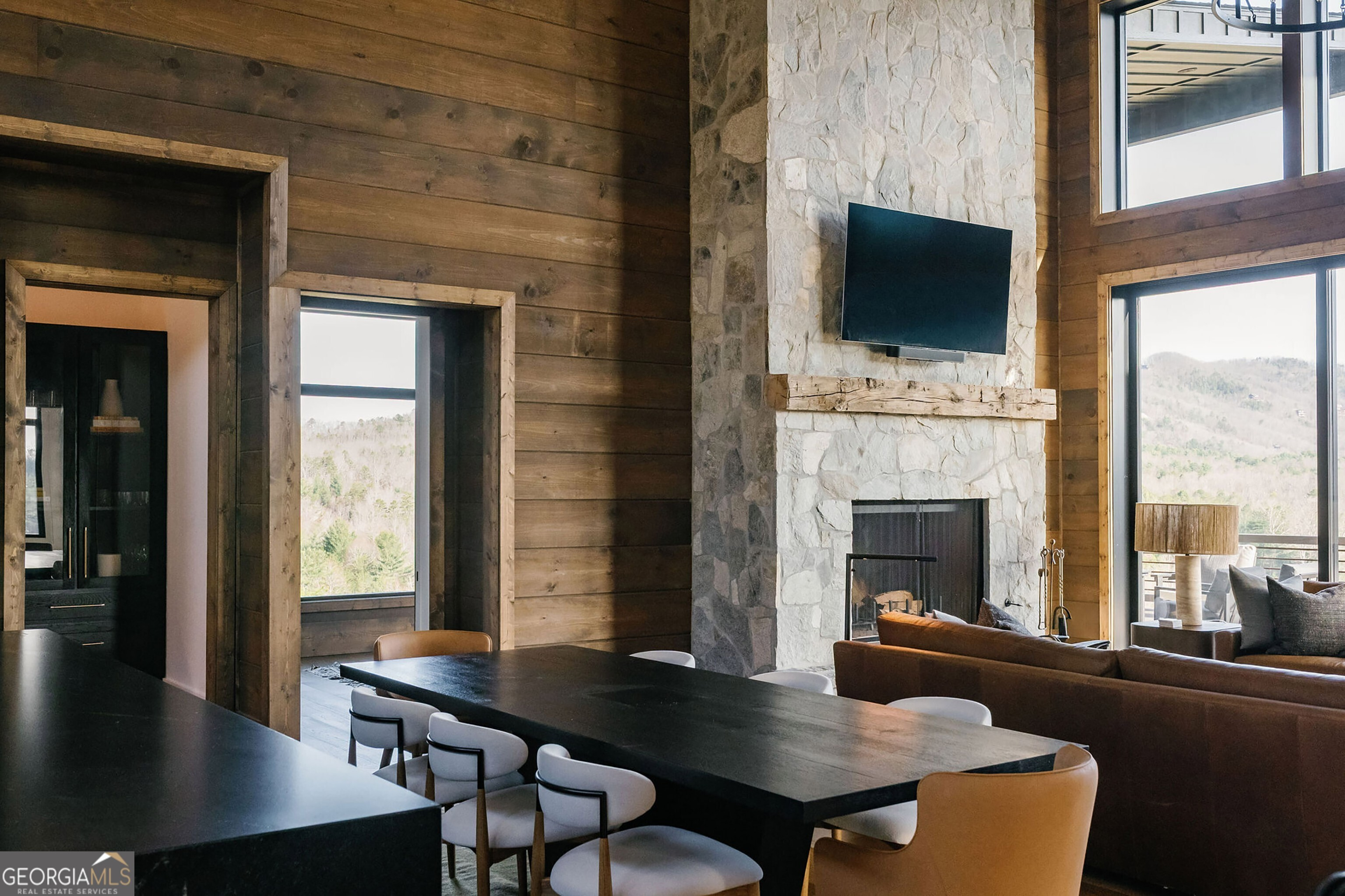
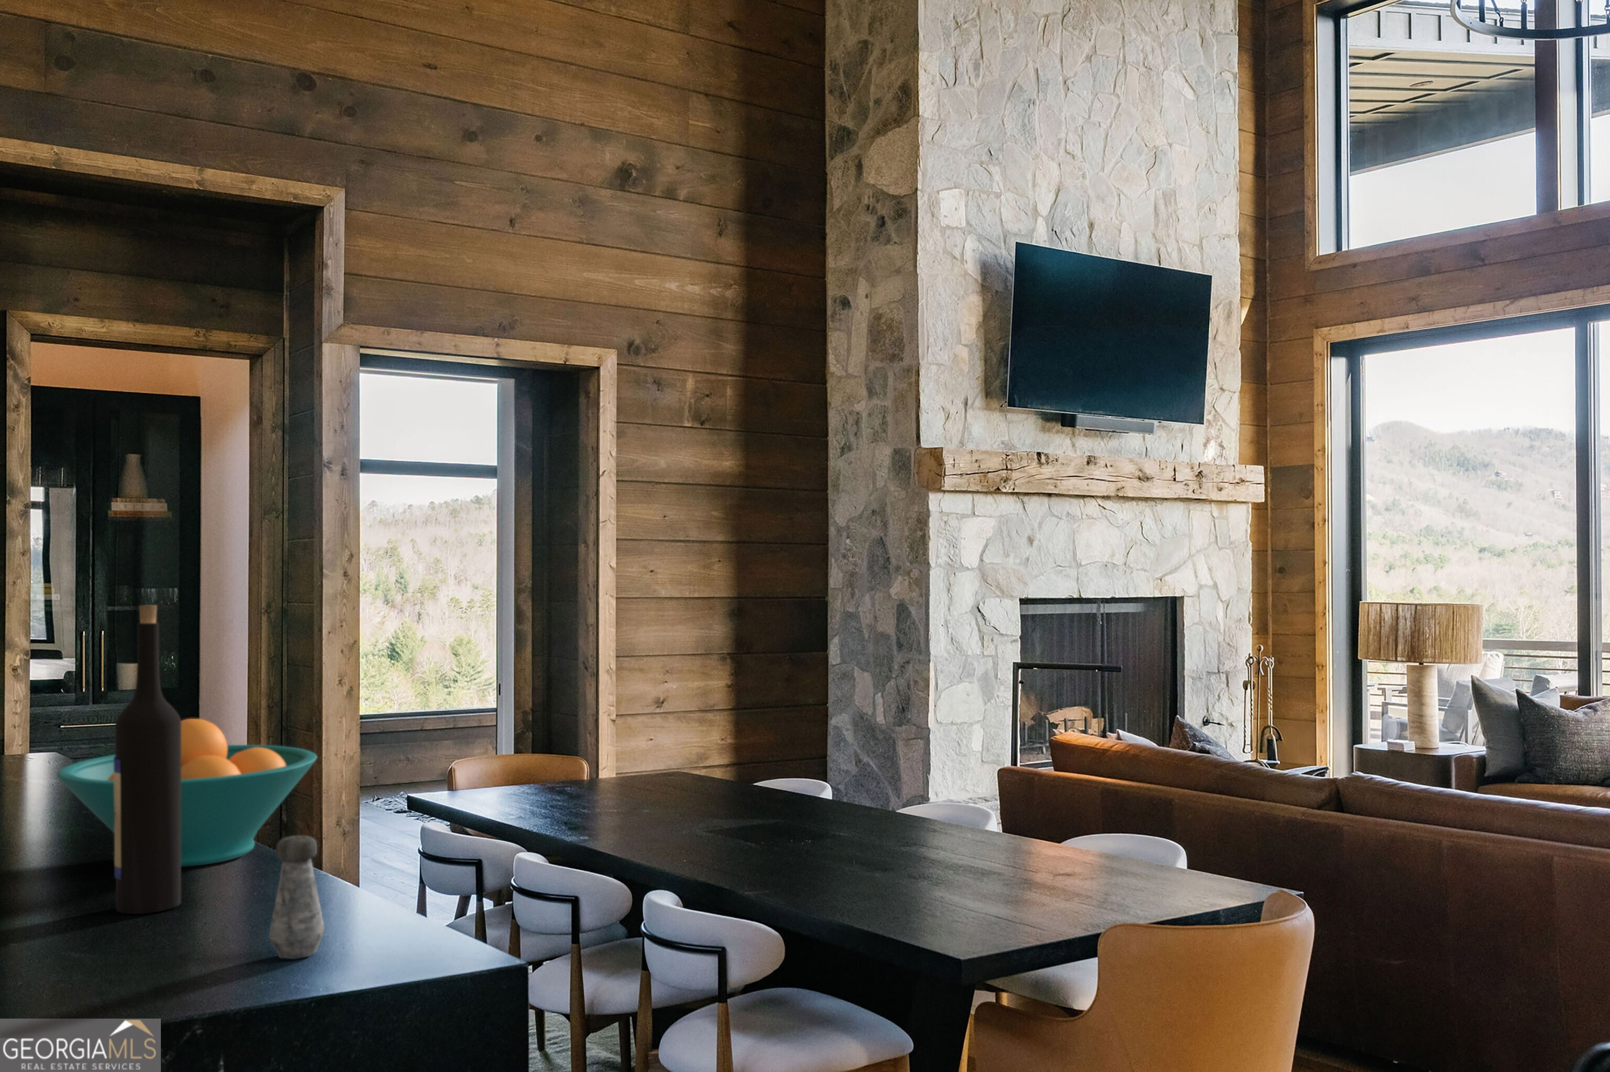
+ wine bottle [114,604,181,914]
+ salt shaker [268,835,324,960]
+ fruit bowl [56,718,317,867]
